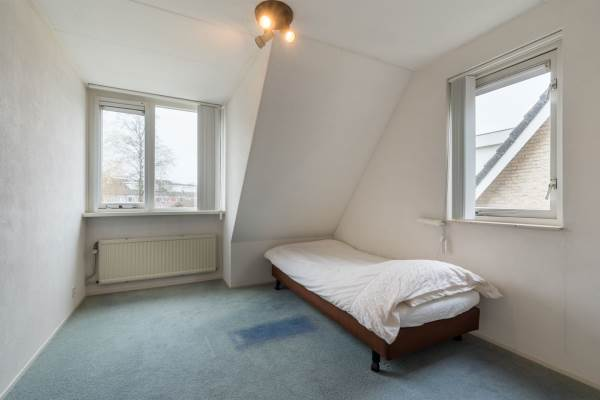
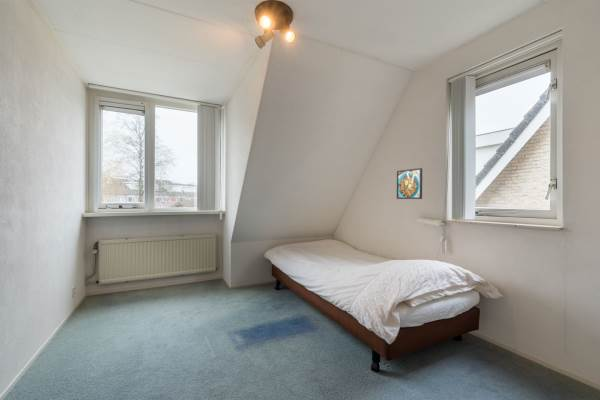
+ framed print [396,167,423,200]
